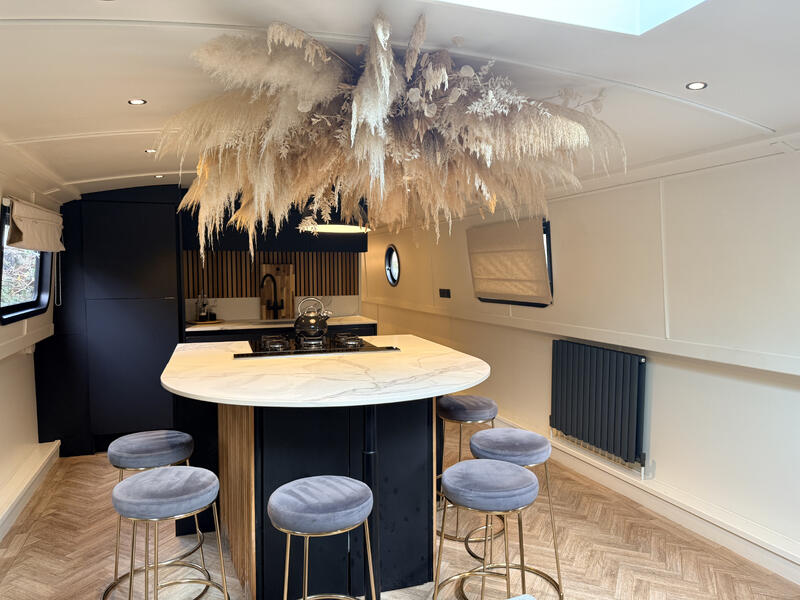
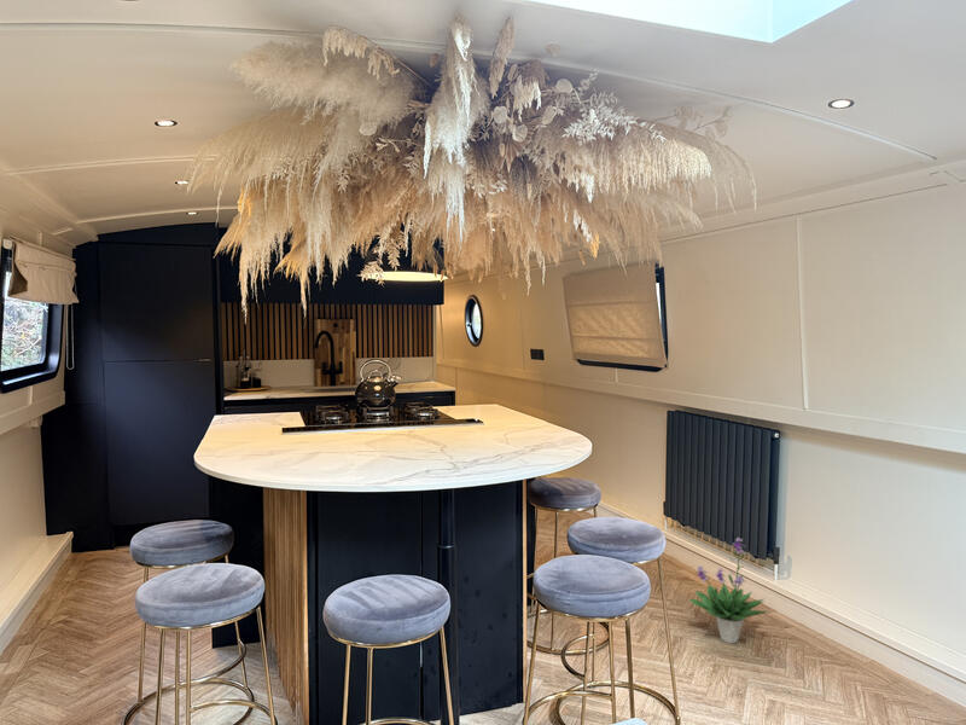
+ potted plant [688,536,768,644]
